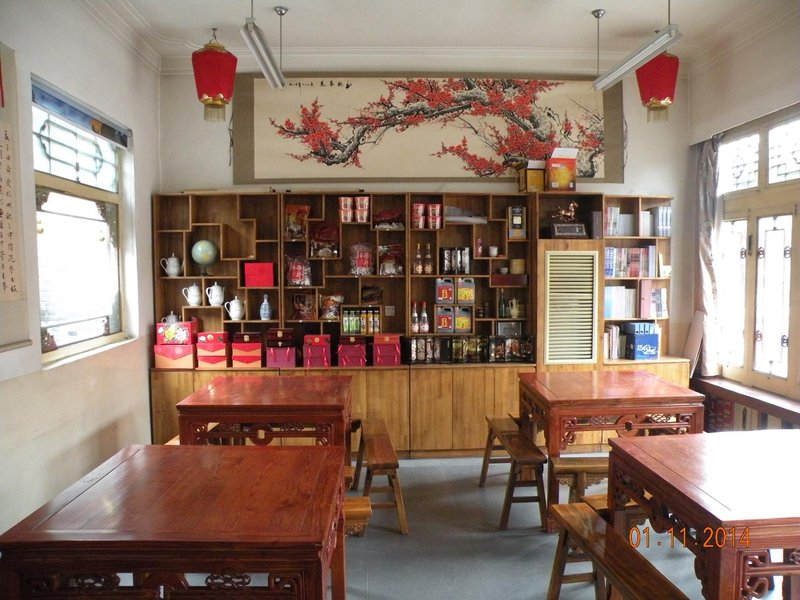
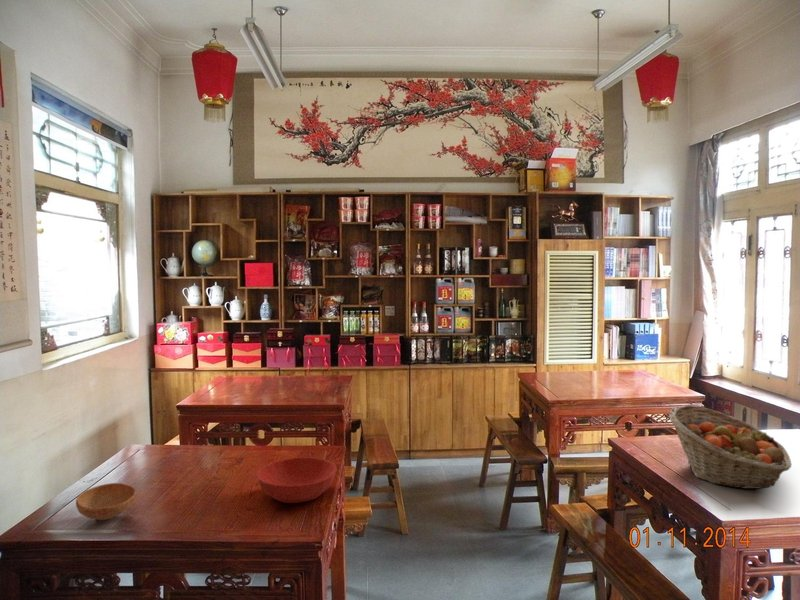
+ fruit basket [668,404,792,490]
+ bowl [75,482,137,521]
+ bowl [255,456,338,504]
